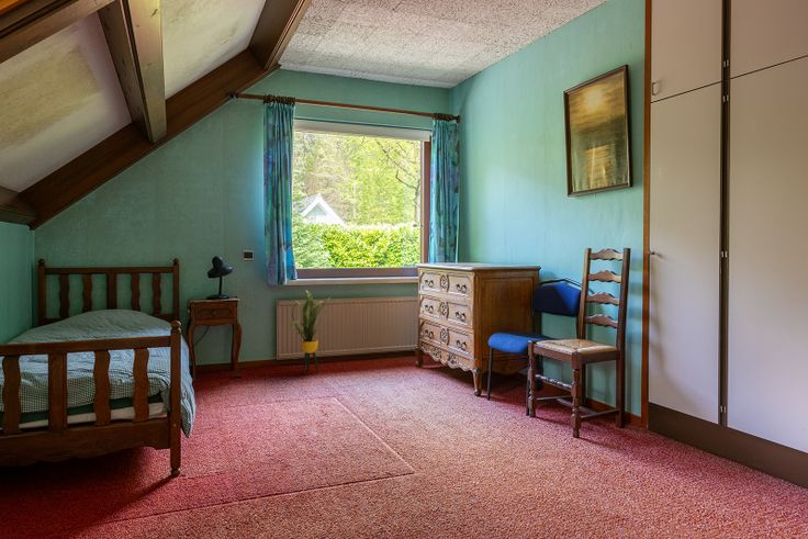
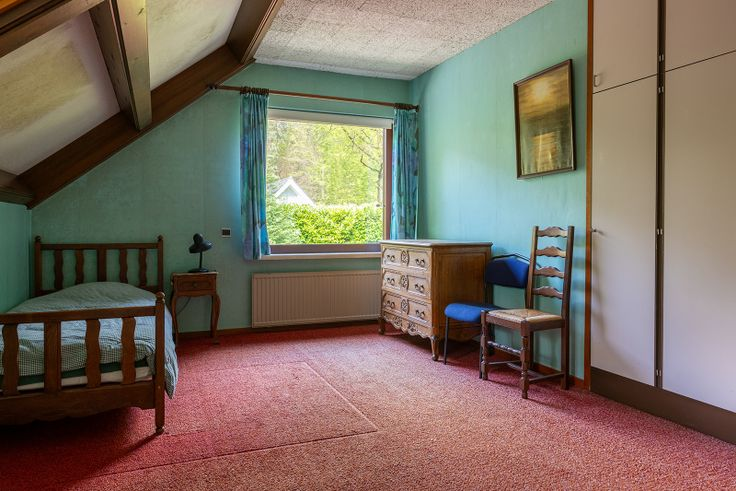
- house plant [287,290,343,374]
